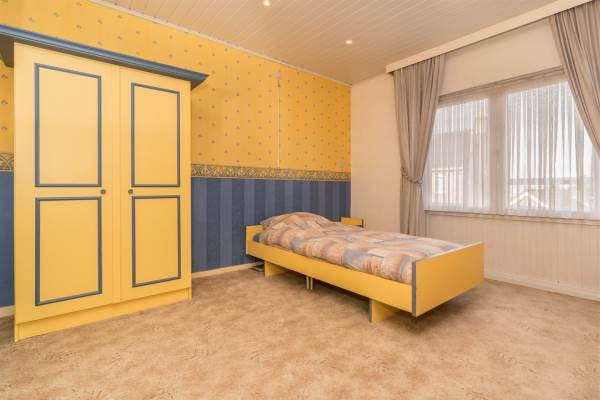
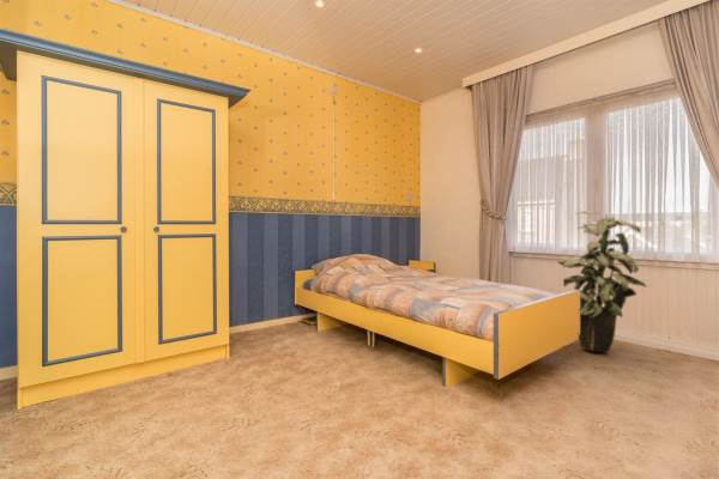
+ indoor plant [556,210,648,354]
